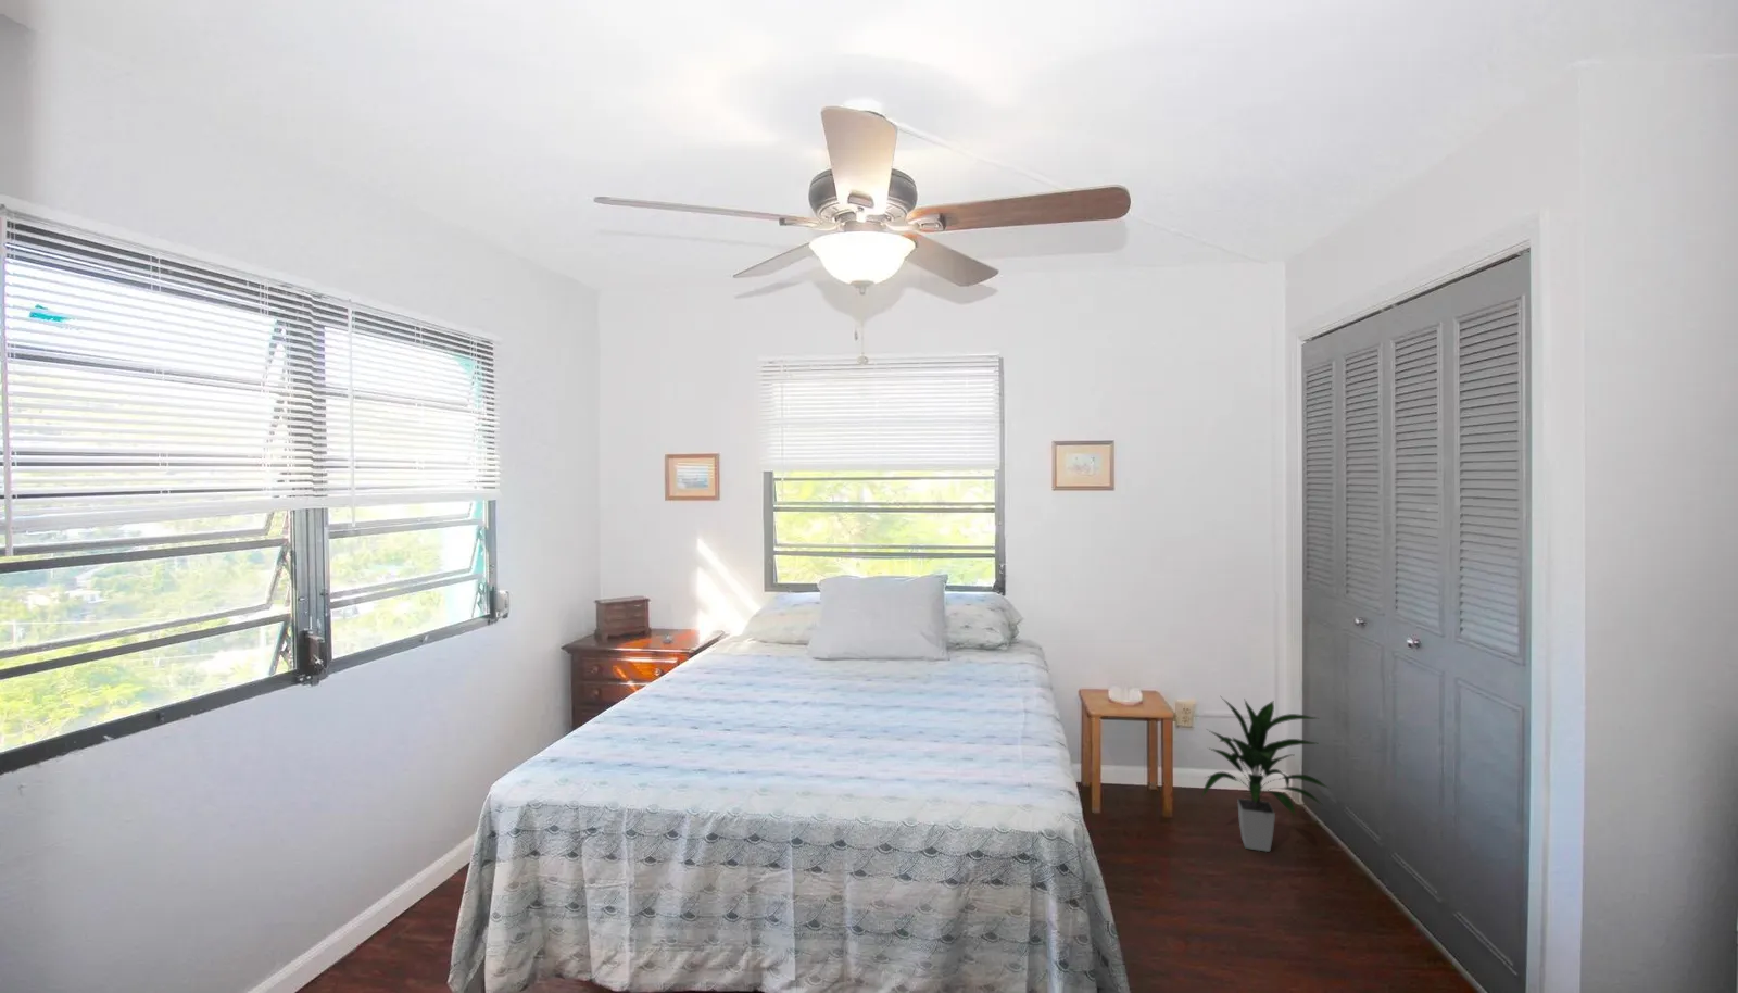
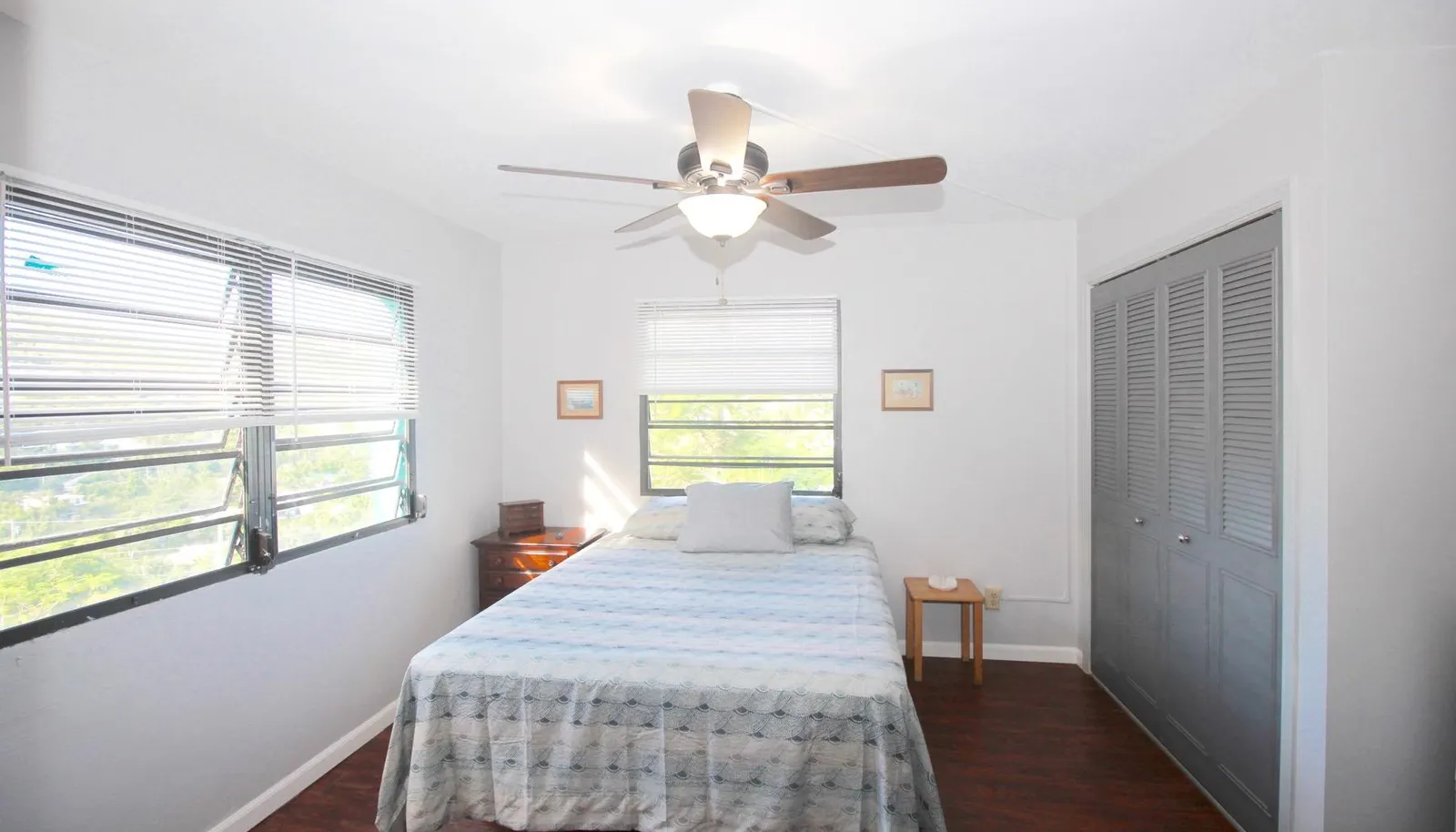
- indoor plant [1201,696,1331,853]
